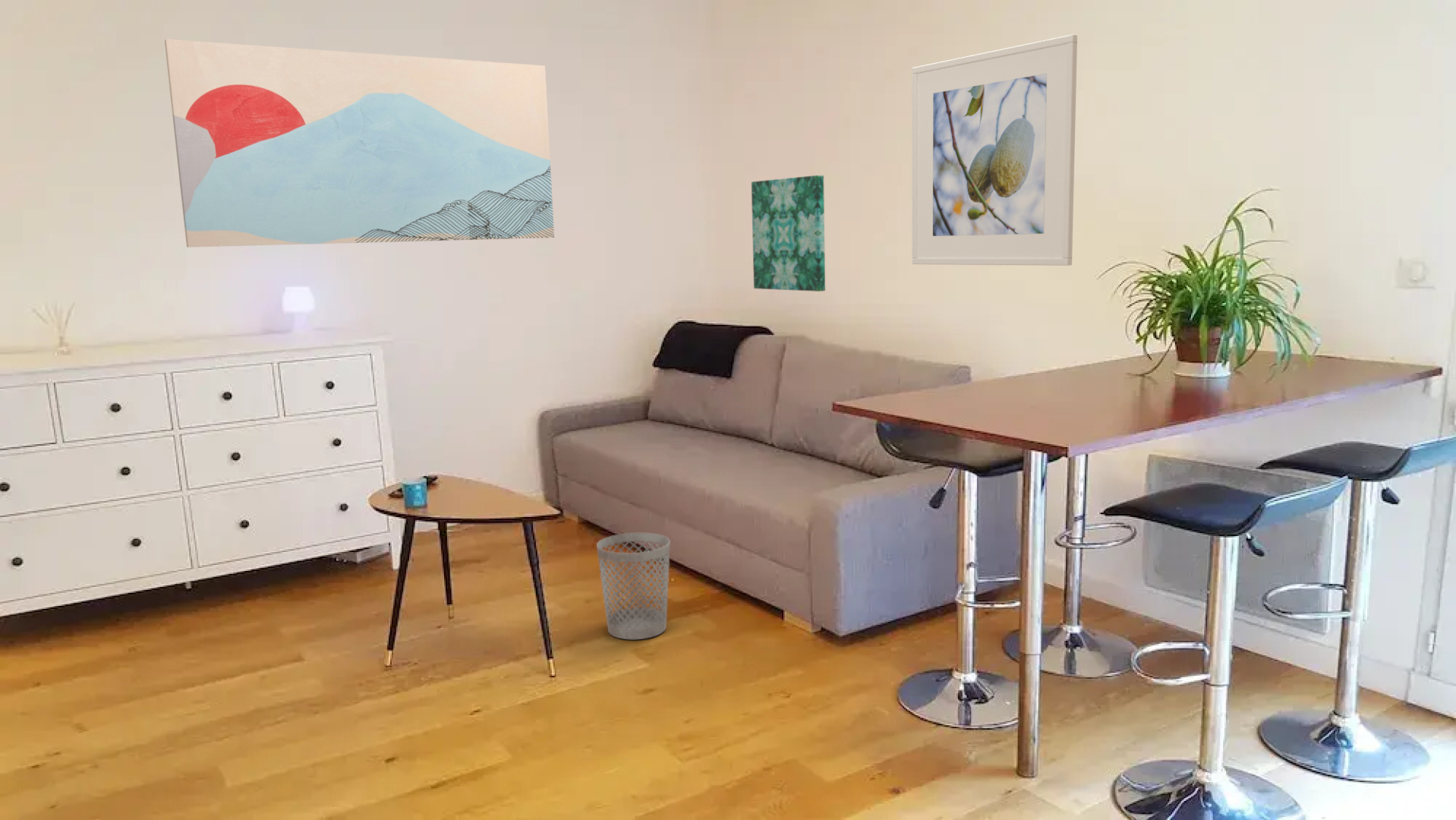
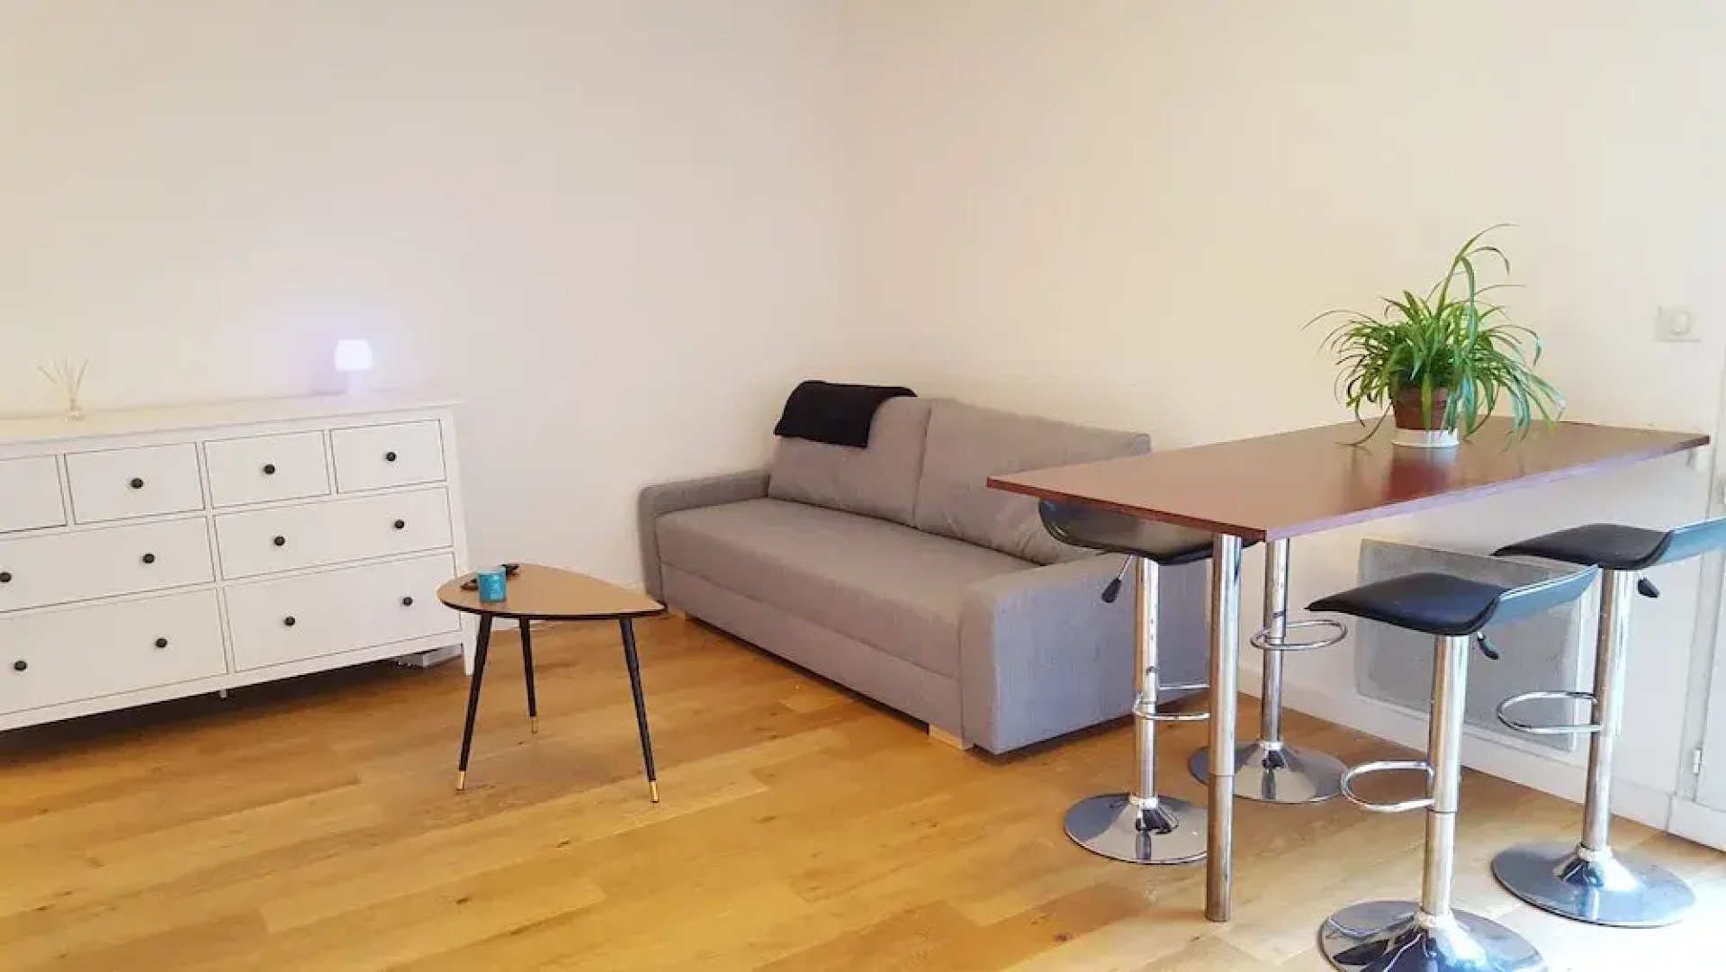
- wall art [164,38,555,248]
- wastebasket [596,532,671,640]
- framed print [912,33,1078,267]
- wall art [751,175,826,292]
